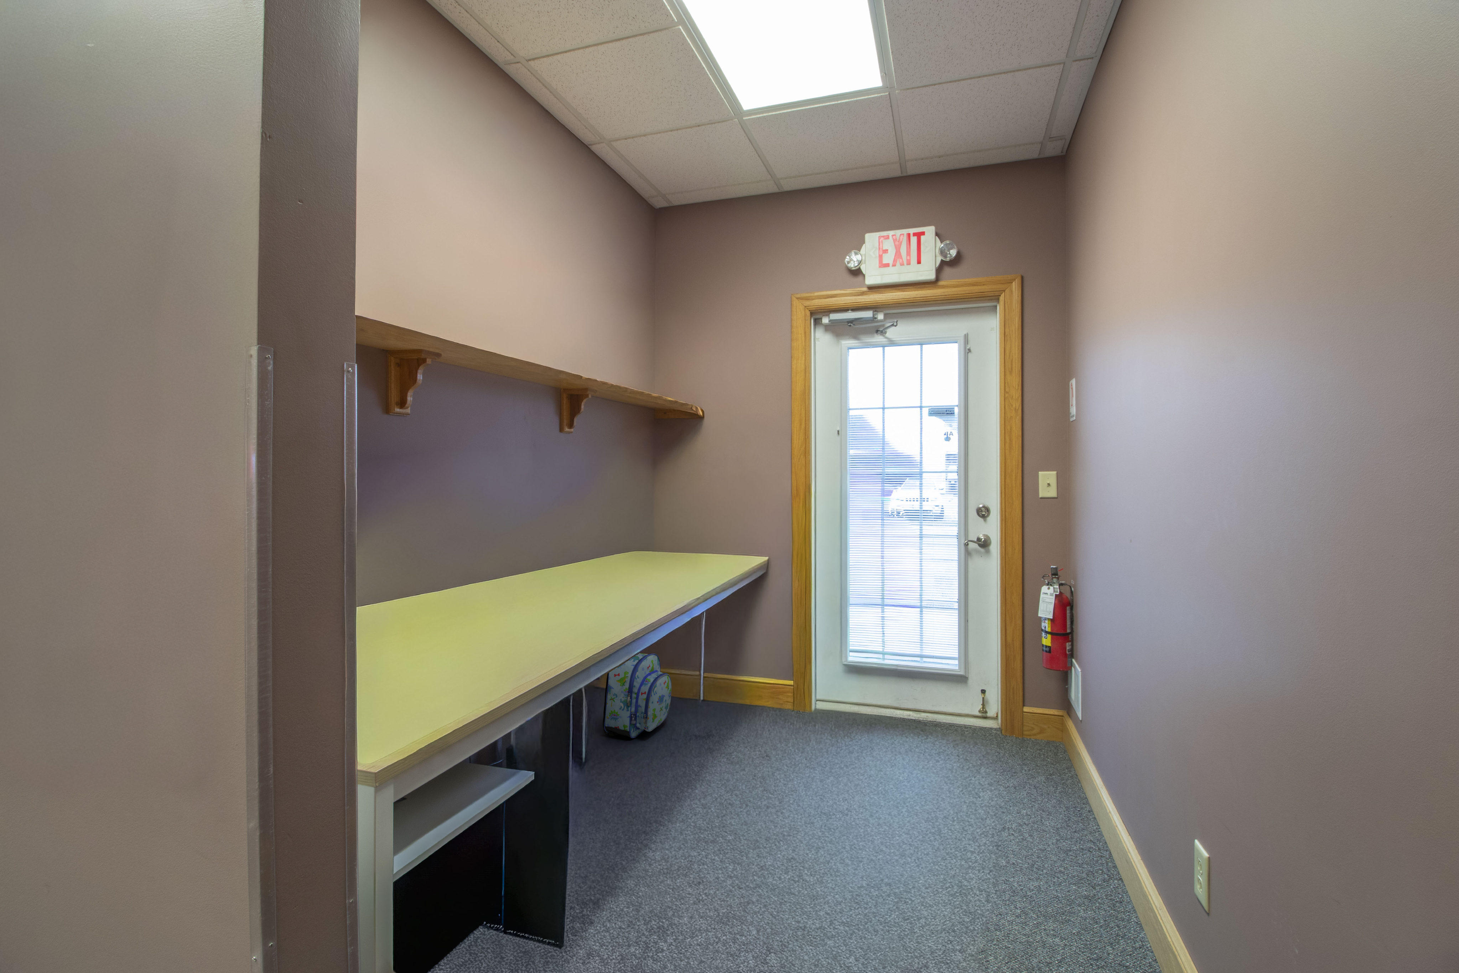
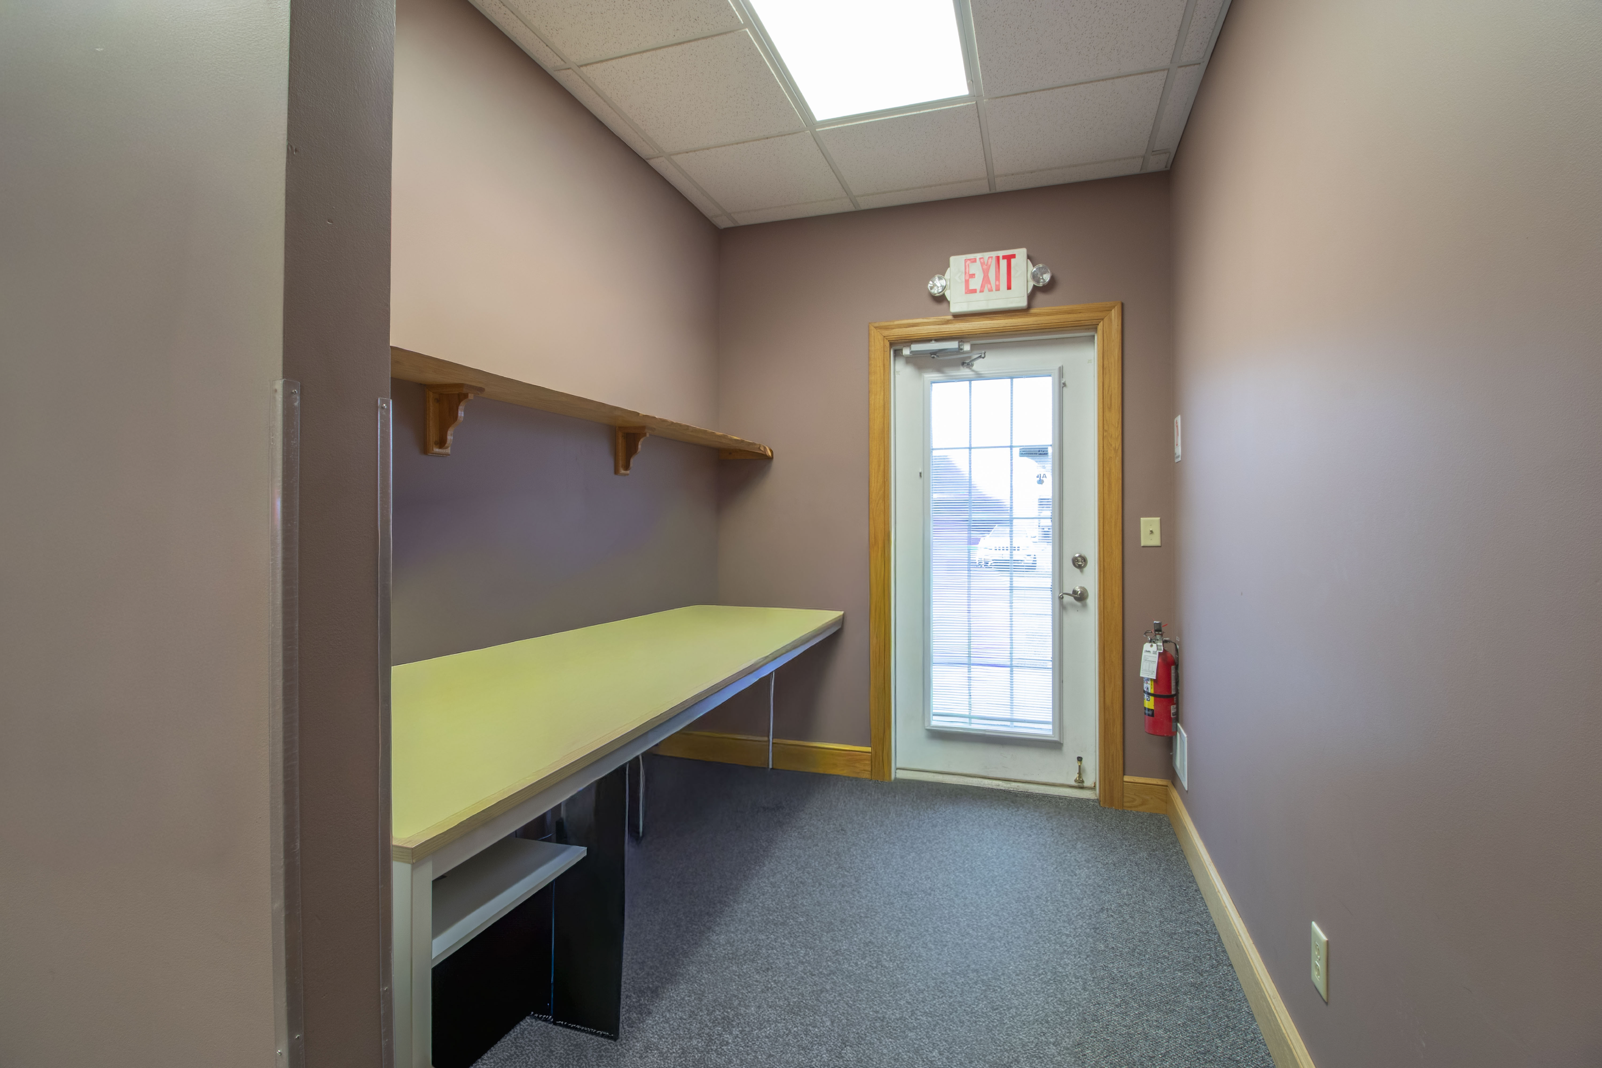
- backpack [602,653,672,738]
